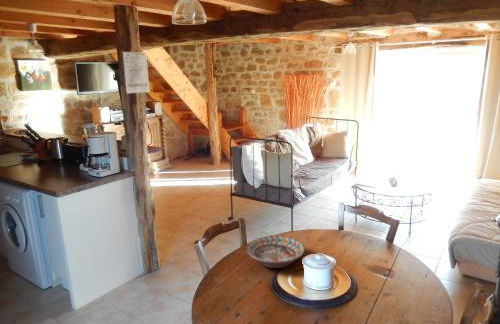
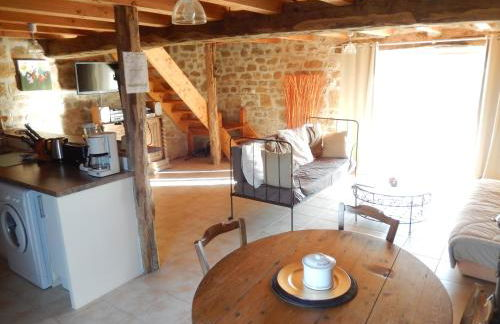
- decorative bowl [246,235,306,269]
